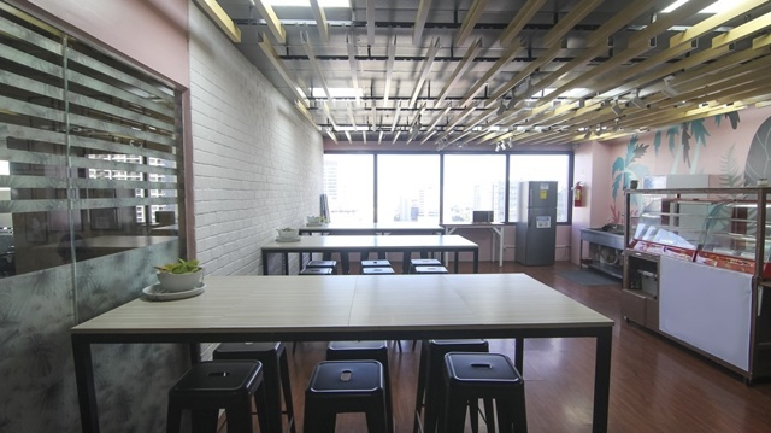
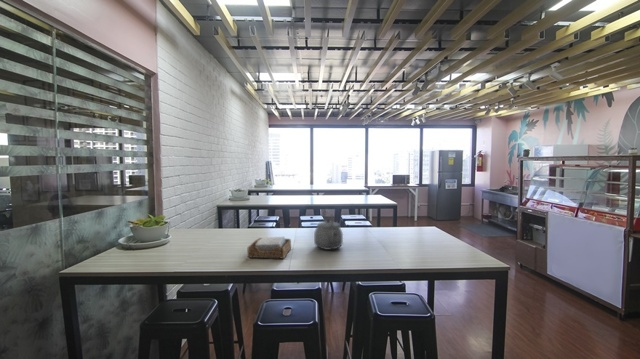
+ napkin holder [246,236,292,260]
+ tea kettle [313,208,344,251]
